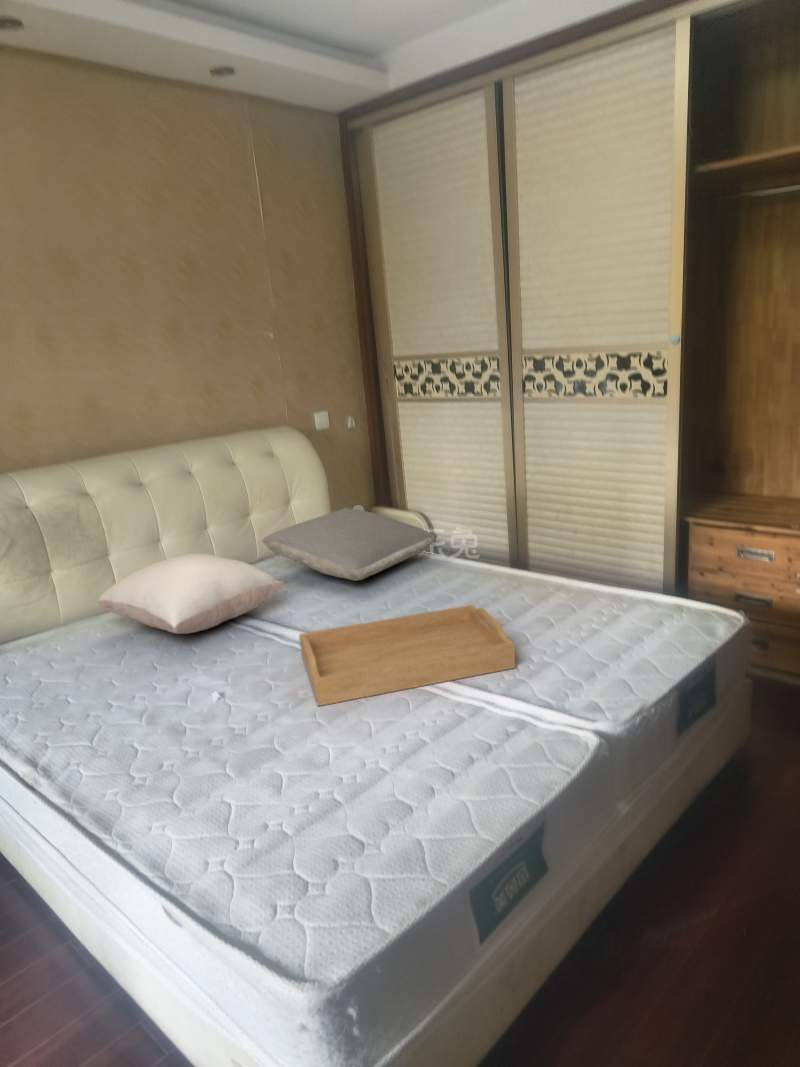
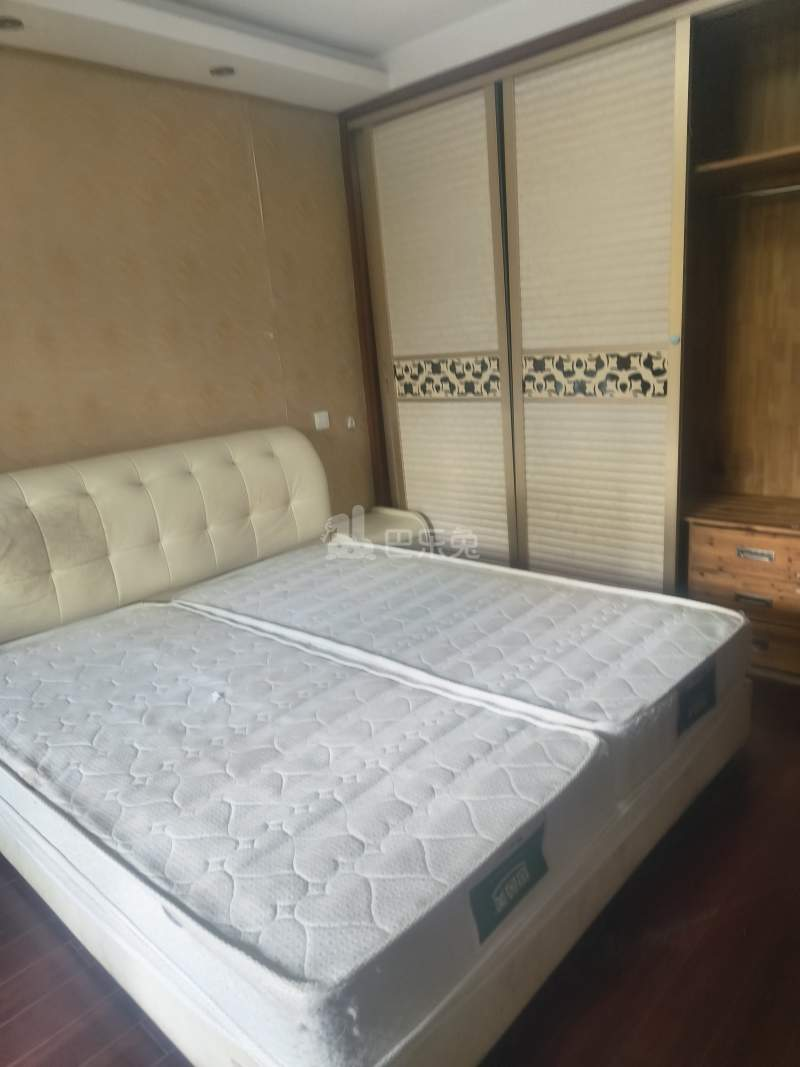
- pillow [96,552,284,635]
- pillow [261,507,438,582]
- serving tray [298,604,516,707]
